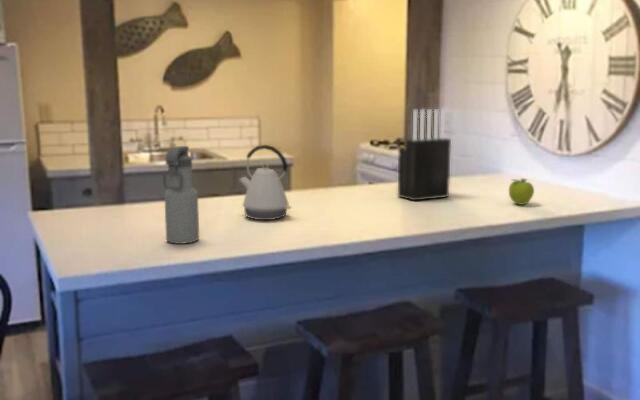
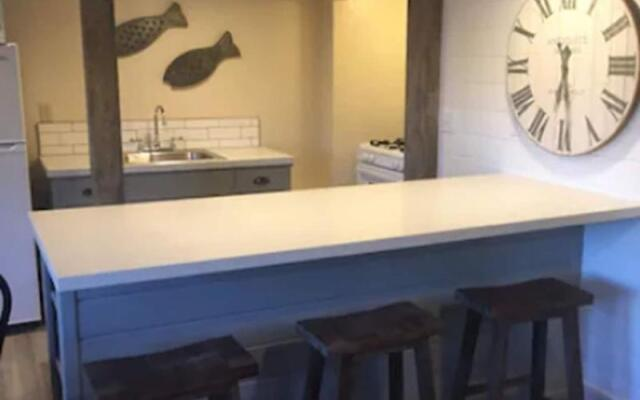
- fruit [508,177,535,206]
- knife block [397,108,452,202]
- kettle [237,144,292,221]
- water bottle [162,145,200,245]
